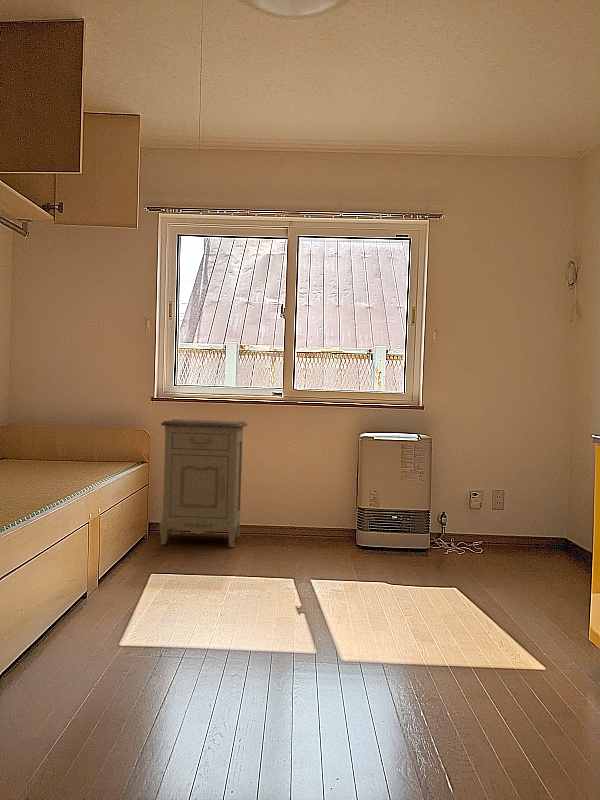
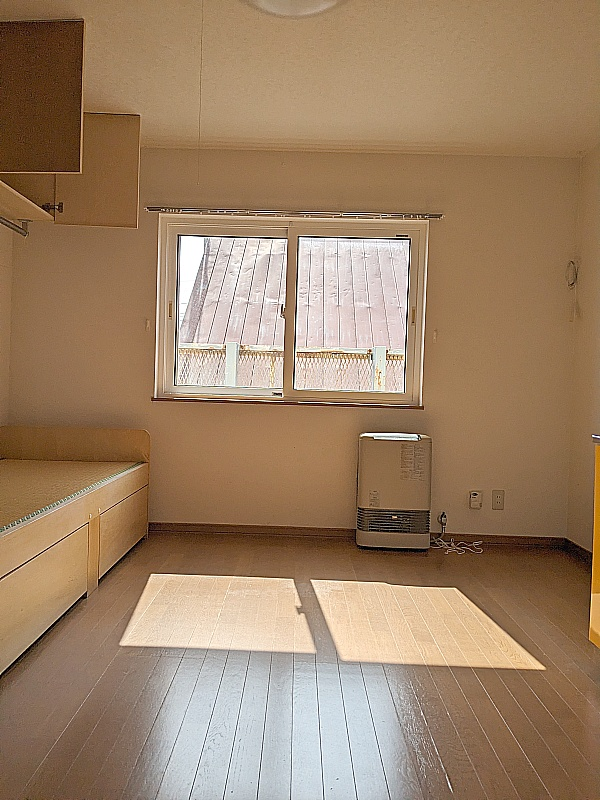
- nightstand [158,418,248,548]
